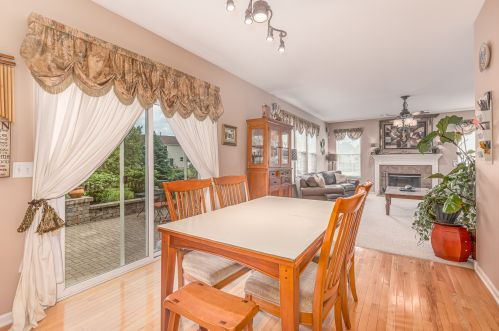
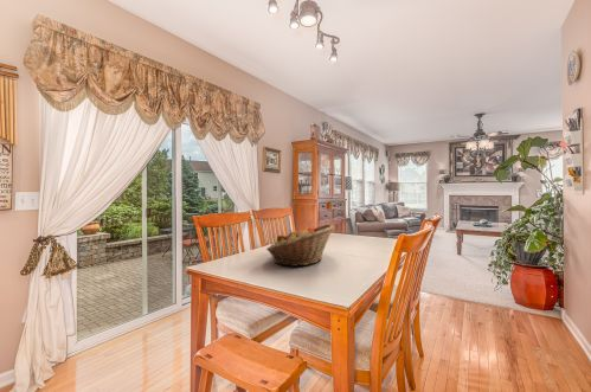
+ fruit basket [265,223,335,268]
